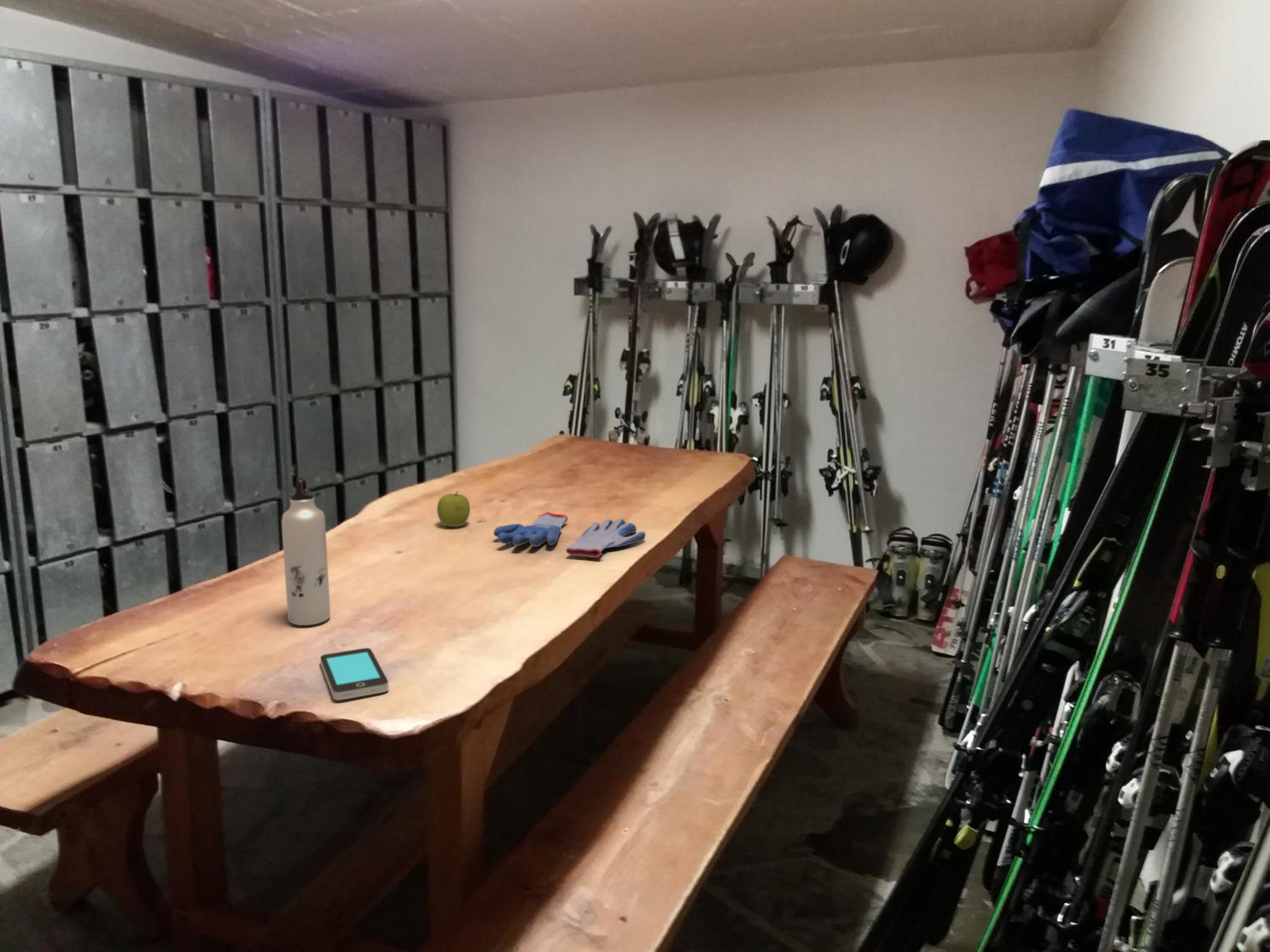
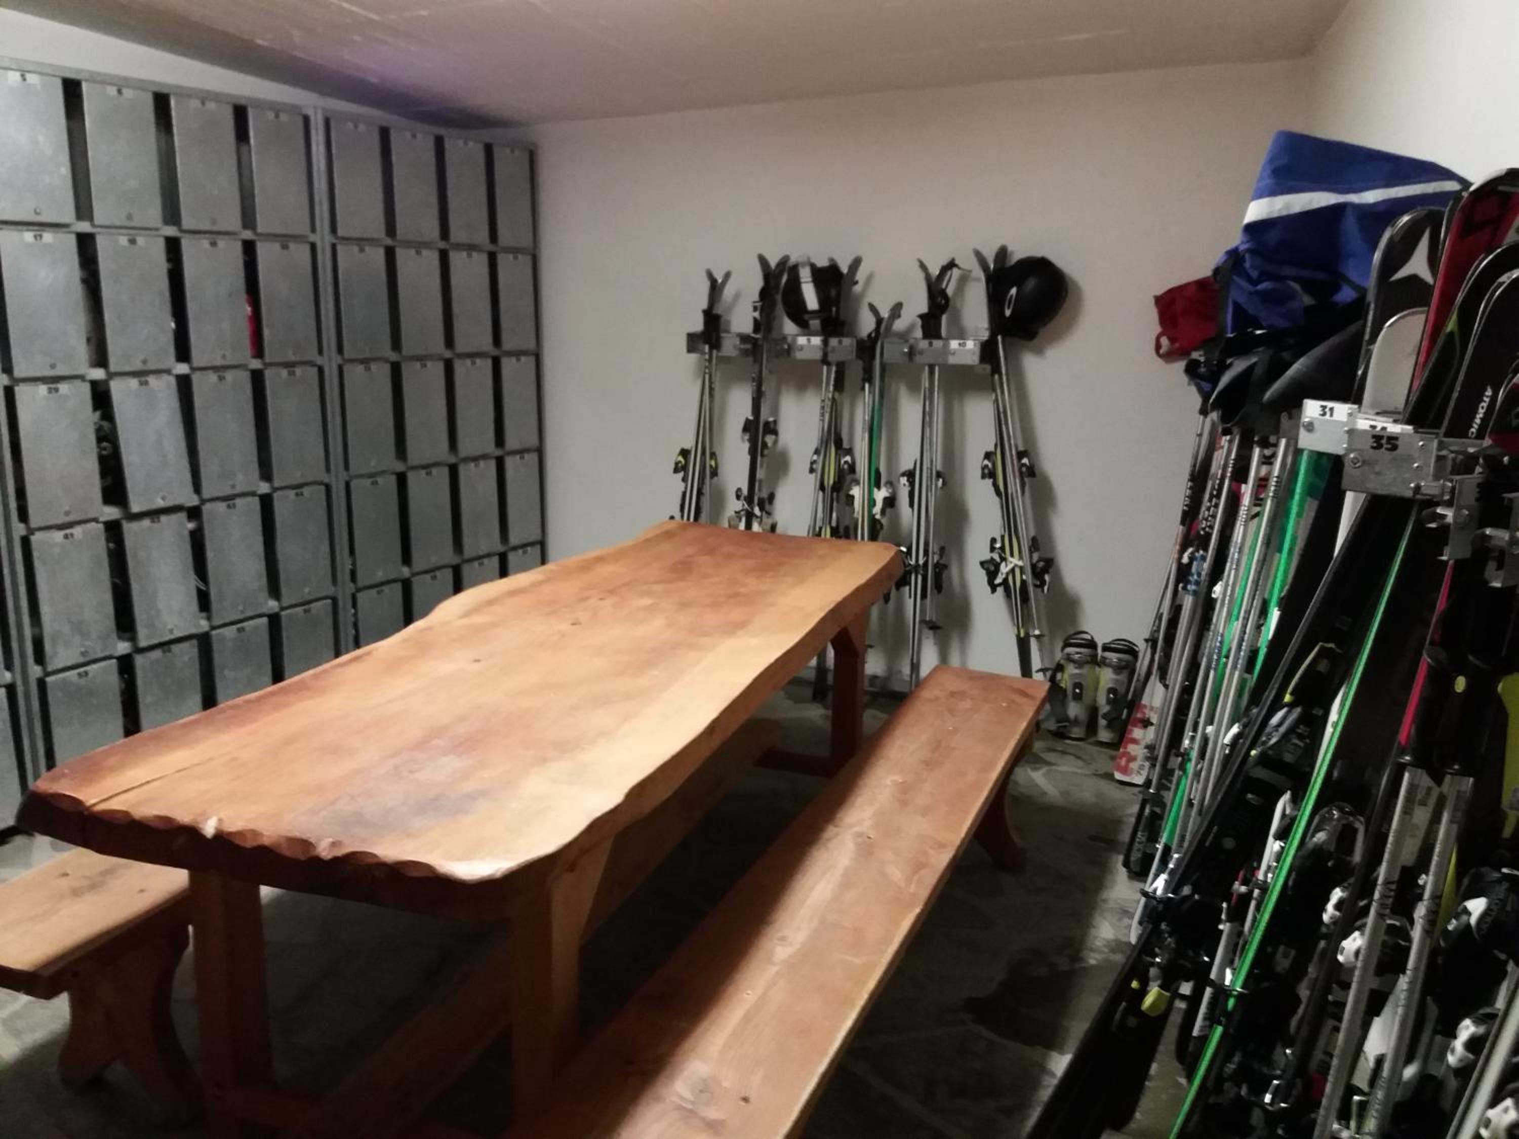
- water bottle [281,476,331,626]
- pair of gloves [493,511,646,558]
- smartphone [320,647,389,701]
- fruit [437,490,470,527]
